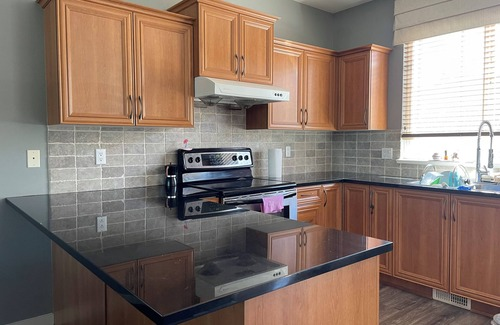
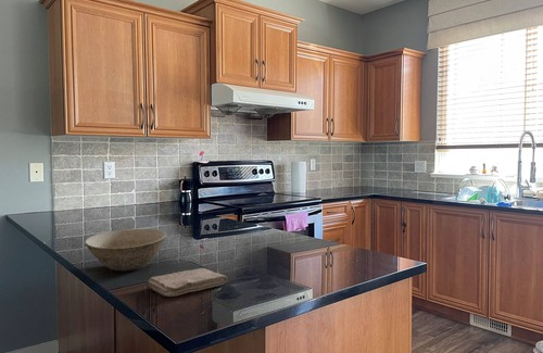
+ washcloth [148,267,228,298]
+ bowl [84,228,167,272]
